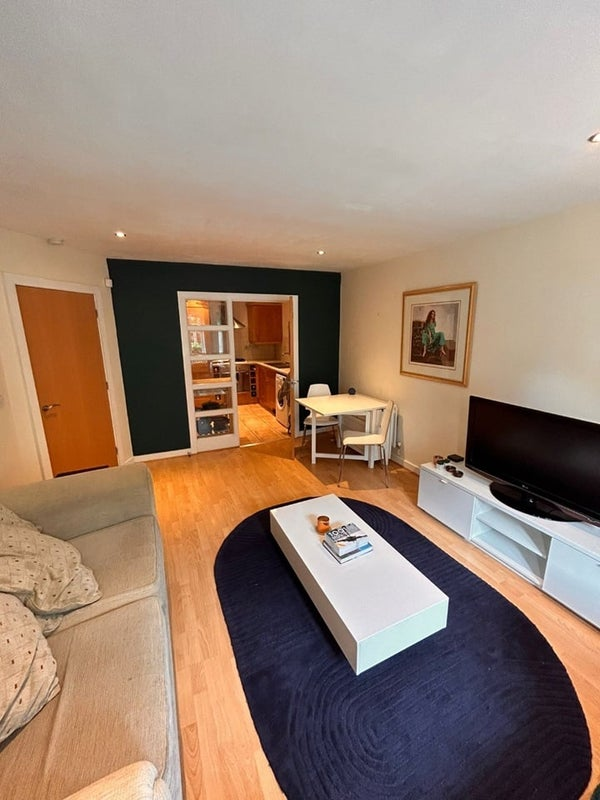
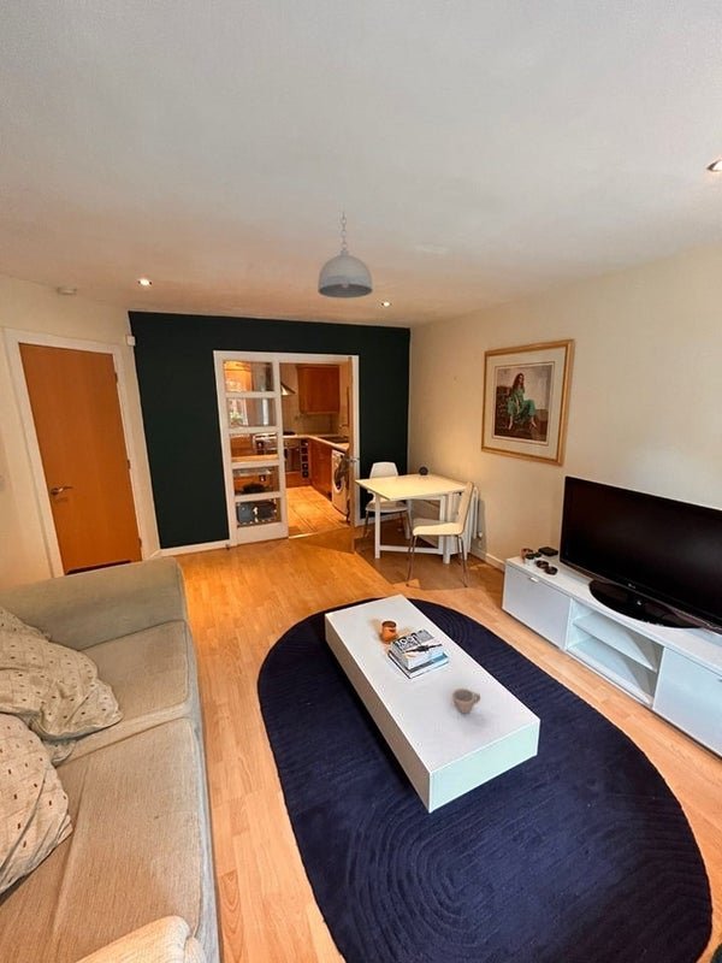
+ pendant light [316,209,374,300]
+ cup [451,687,481,714]
